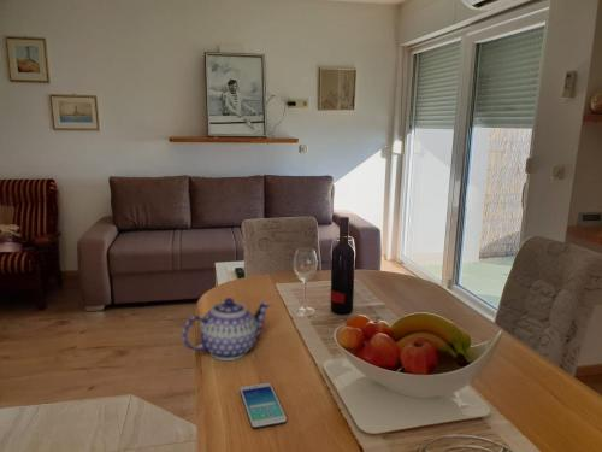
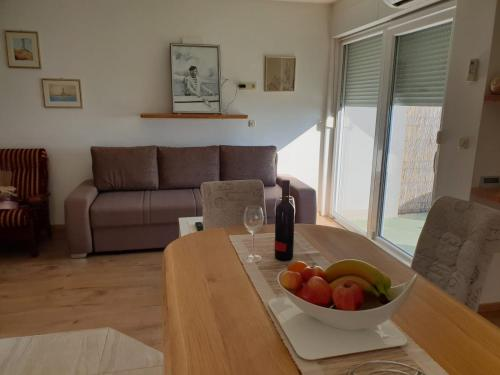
- smartphone [238,382,288,430]
- teapot [181,297,272,362]
